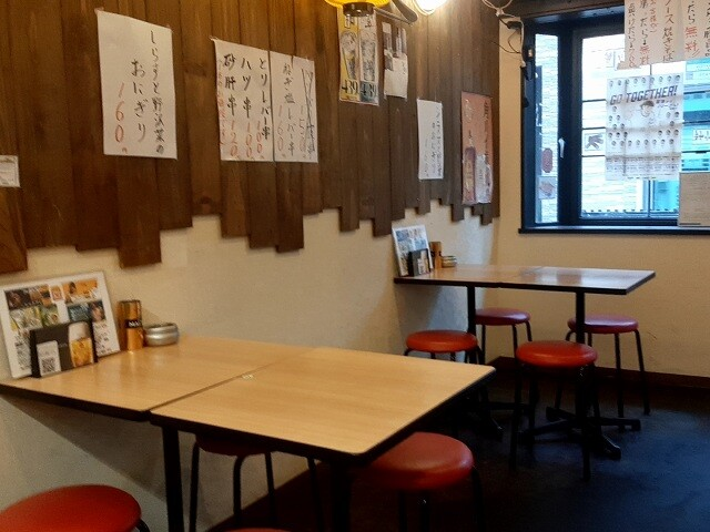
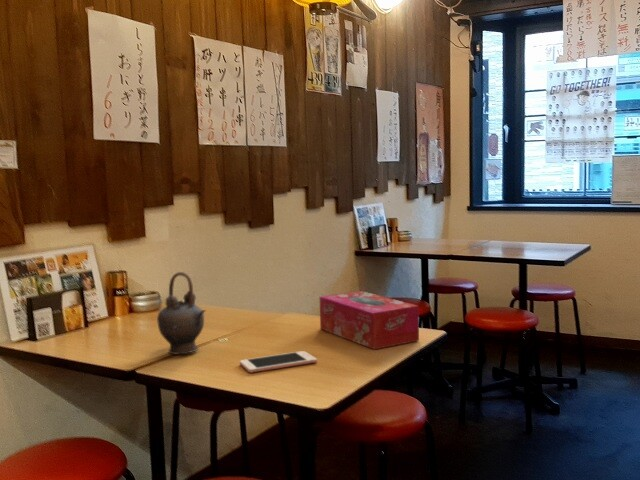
+ teapot [156,271,207,355]
+ tissue box [319,290,420,350]
+ cell phone [239,350,318,374]
